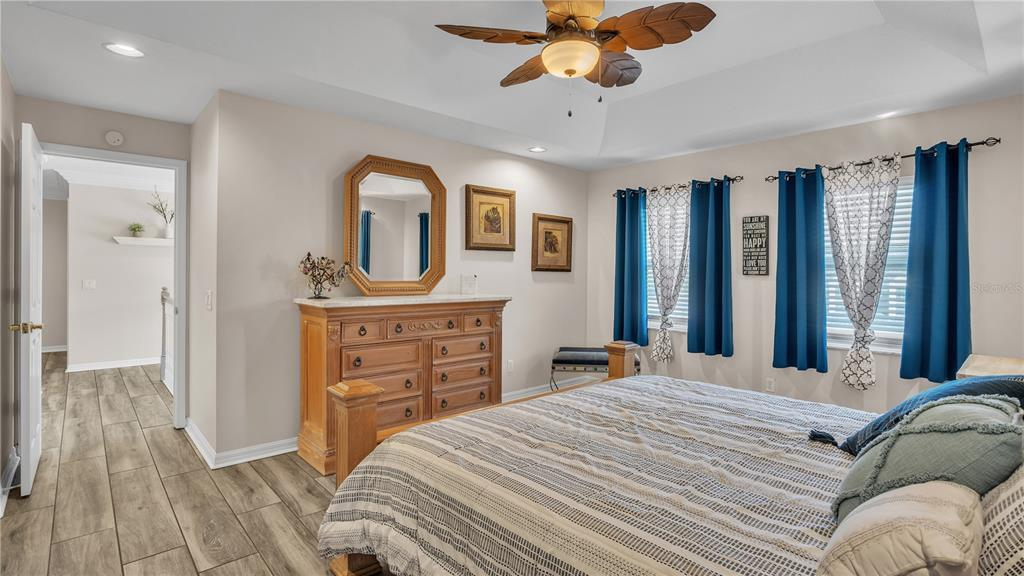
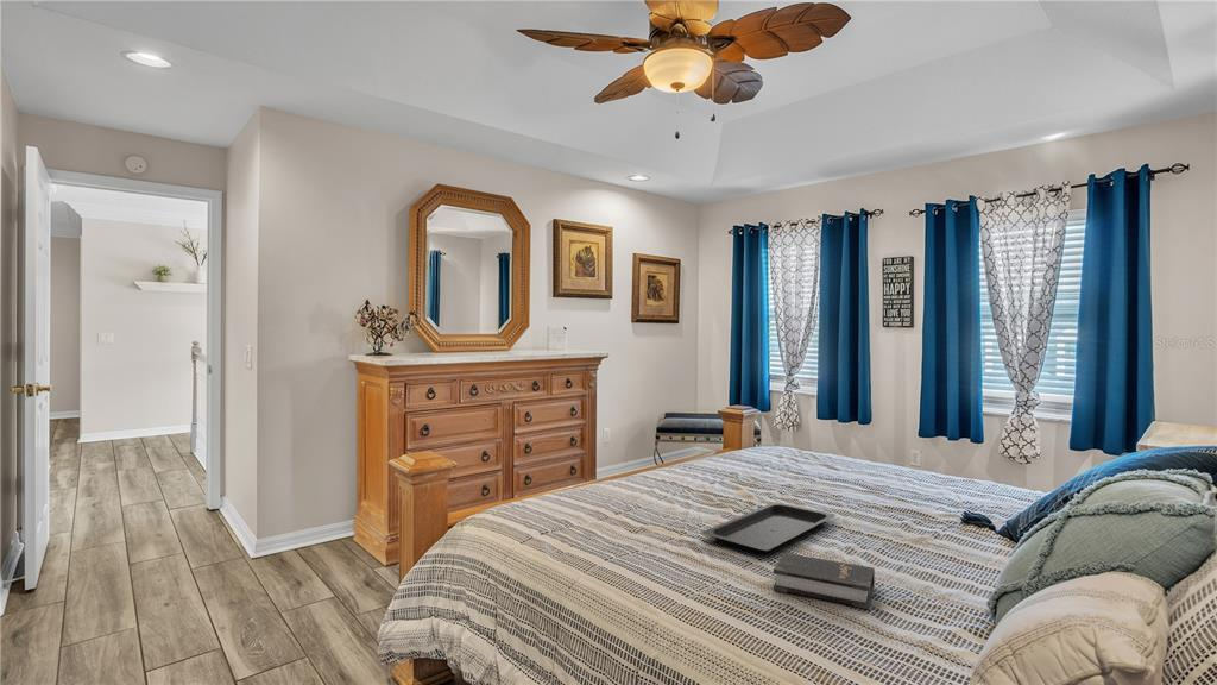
+ hardback book [773,552,876,610]
+ serving tray [701,501,837,554]
